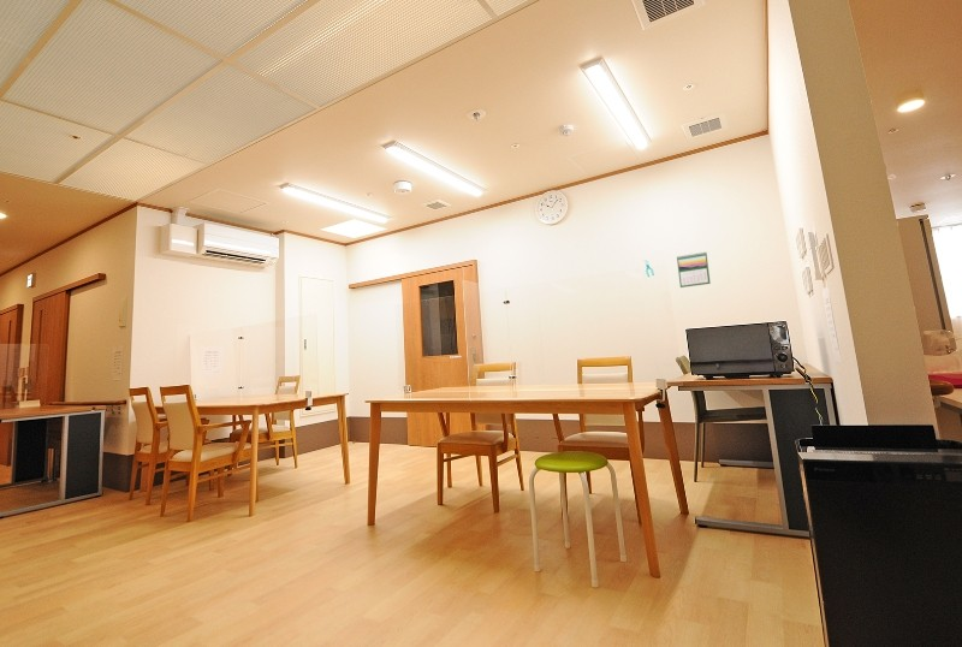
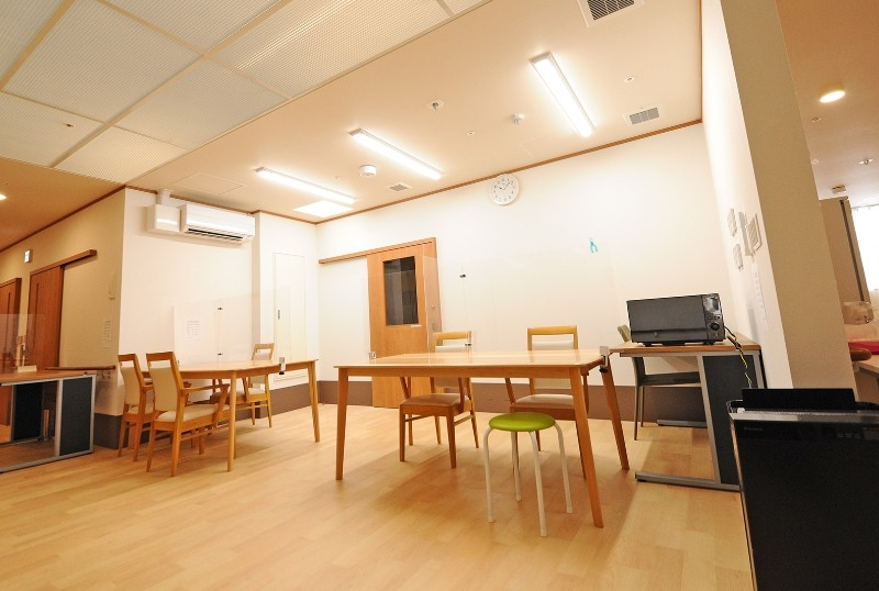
- calendar [676,251,712,289]
